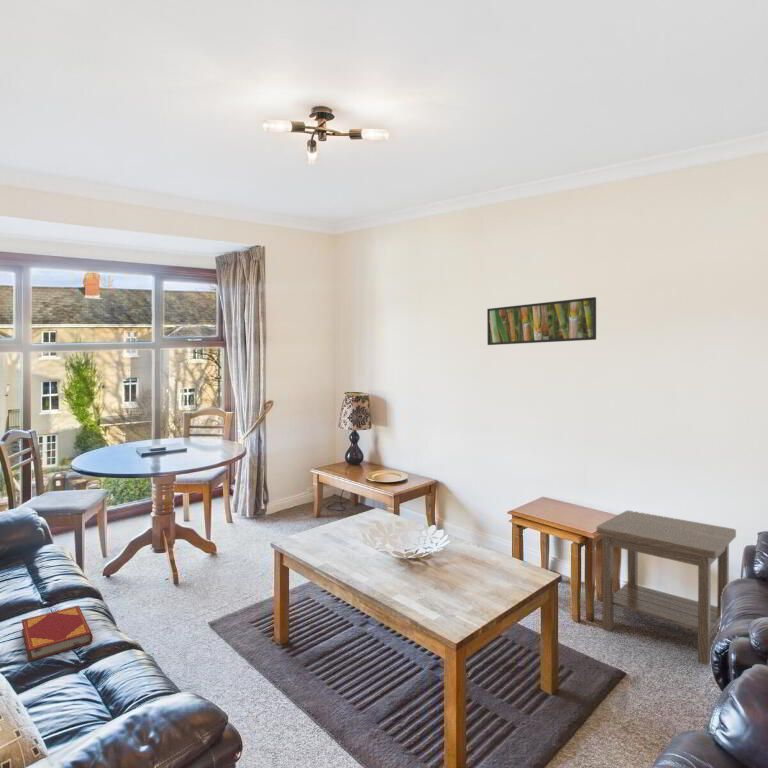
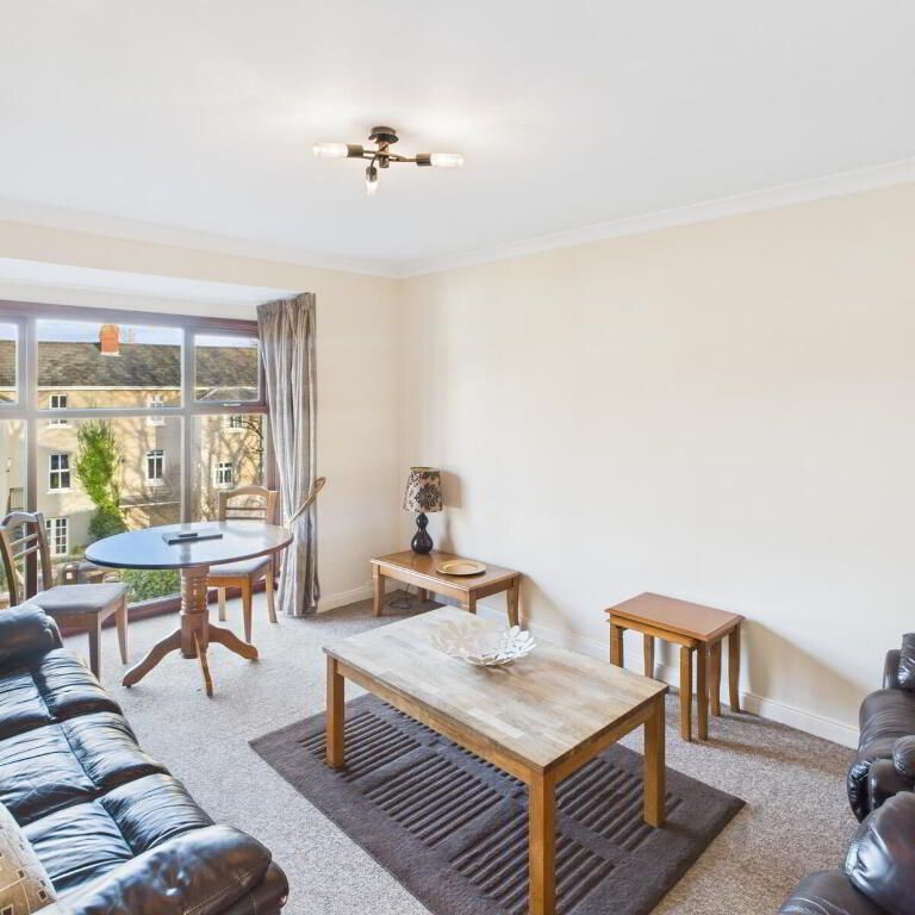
- side table [596,510,737,666]
- hardback book [21,605,94,662]
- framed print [486,296,597,346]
